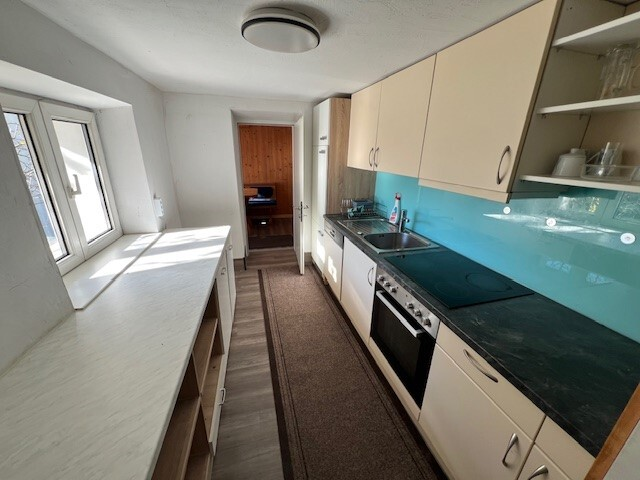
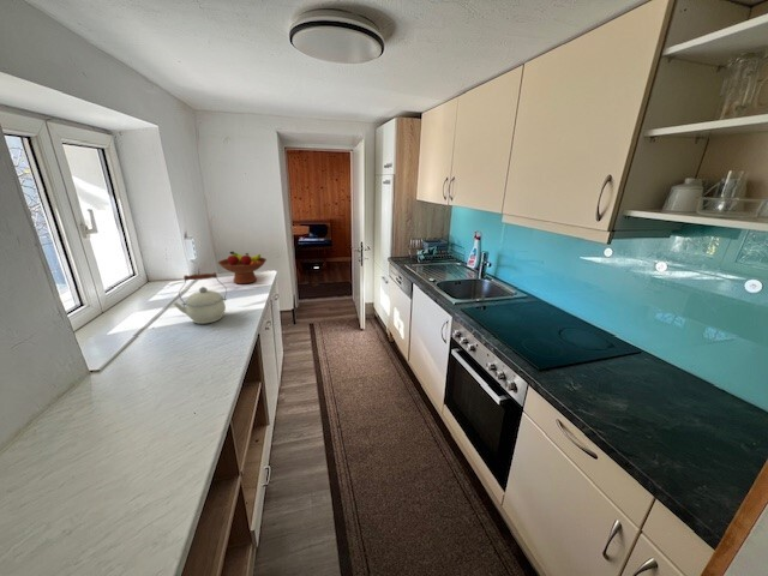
+ kettle [173,271,228,325]
+ fruit bowl [217,250,268,286]
